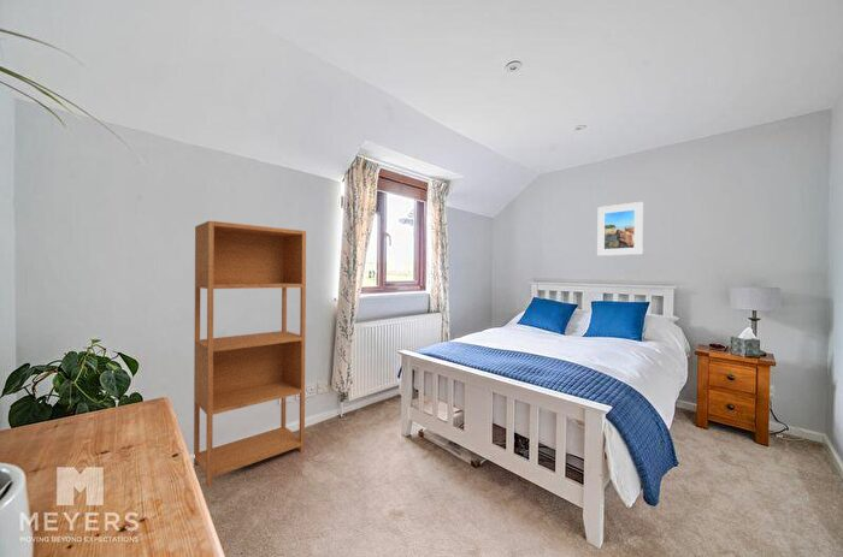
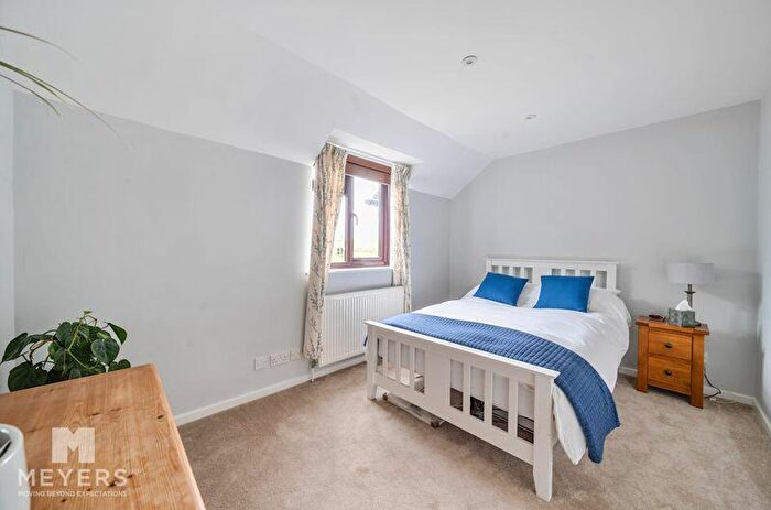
- bookcase [193,220,307,488]
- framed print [596,201,644,257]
